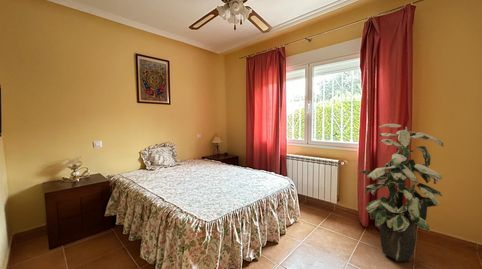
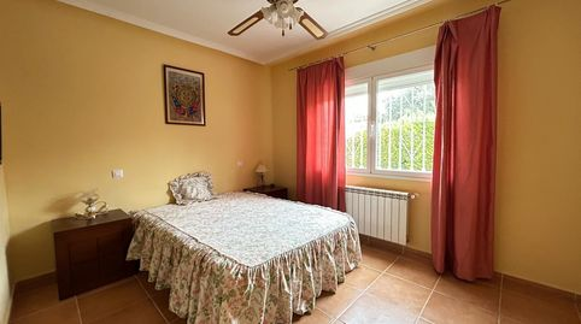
- indoor plant [358,123,445,263]
